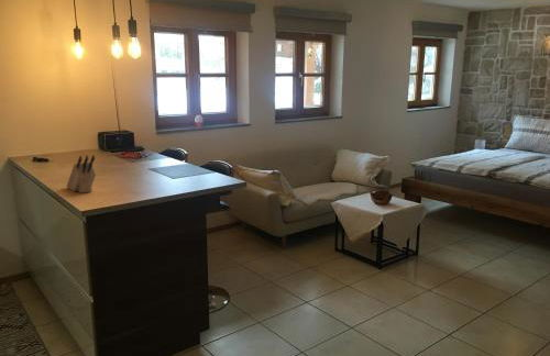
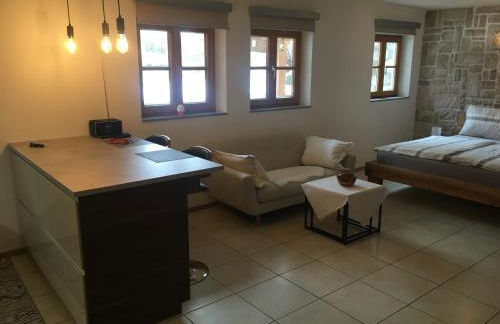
- knife block [66,154,97,194]
